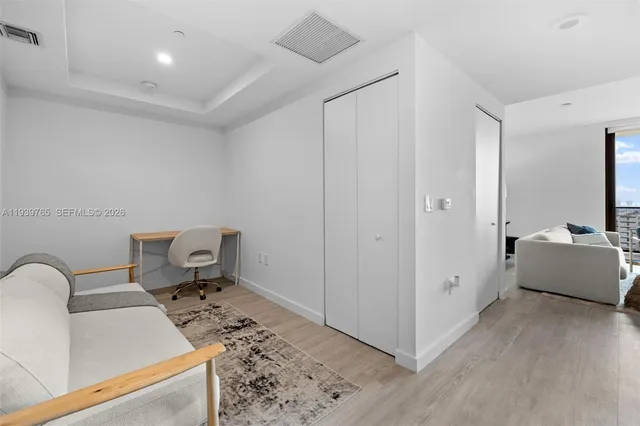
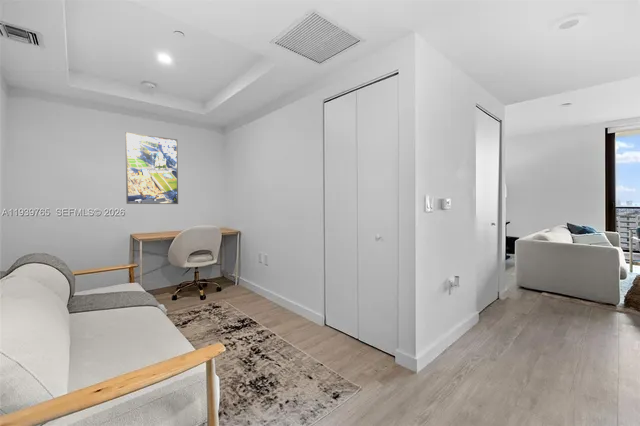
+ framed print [124,131,179,205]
